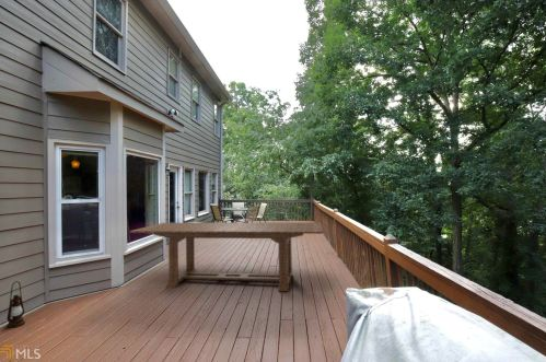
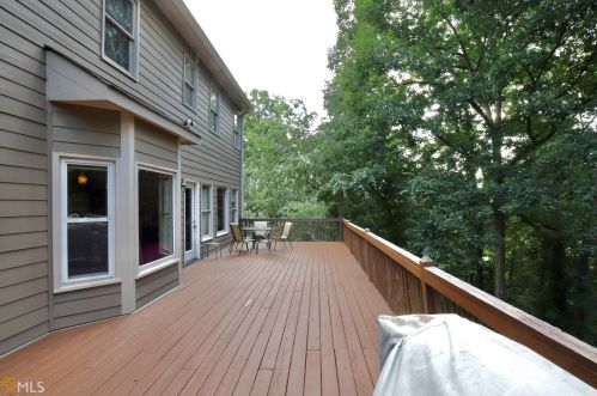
- lantern [5,280,26,329]
- dining table [128,222,324,292]
